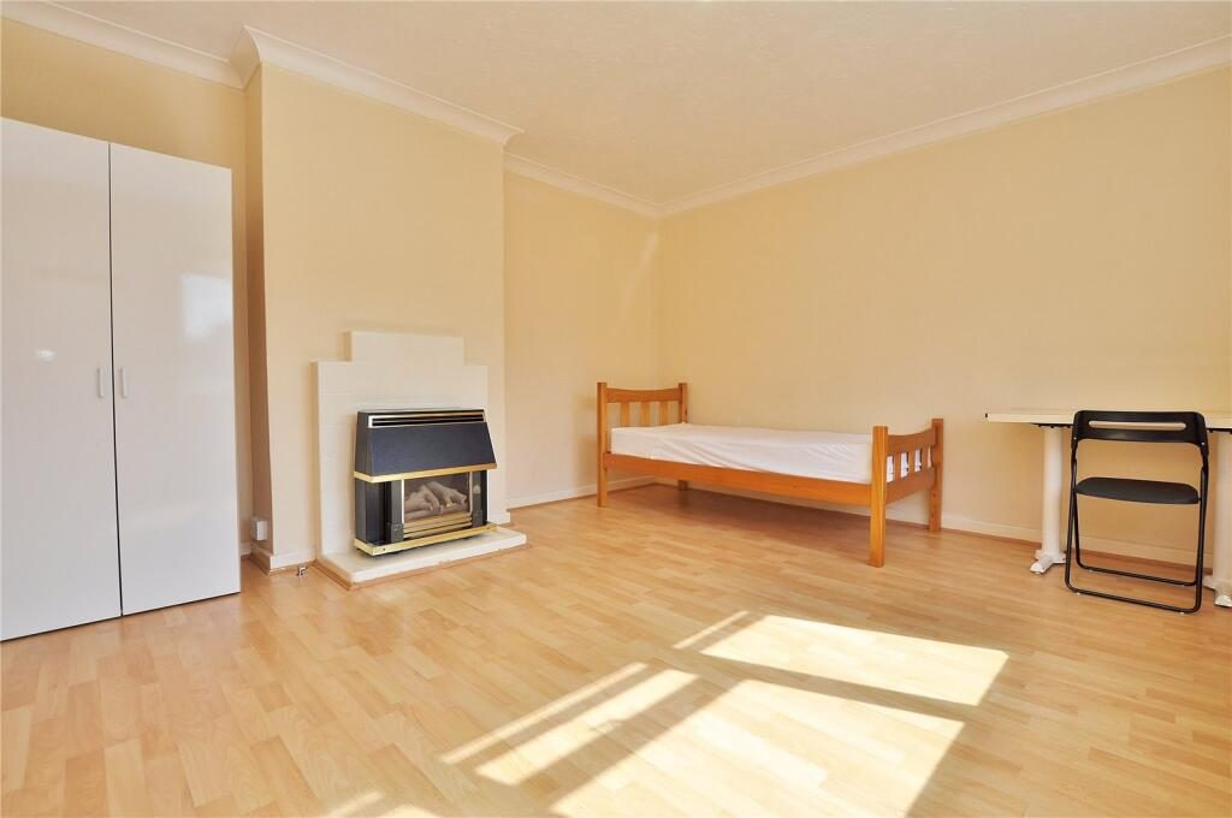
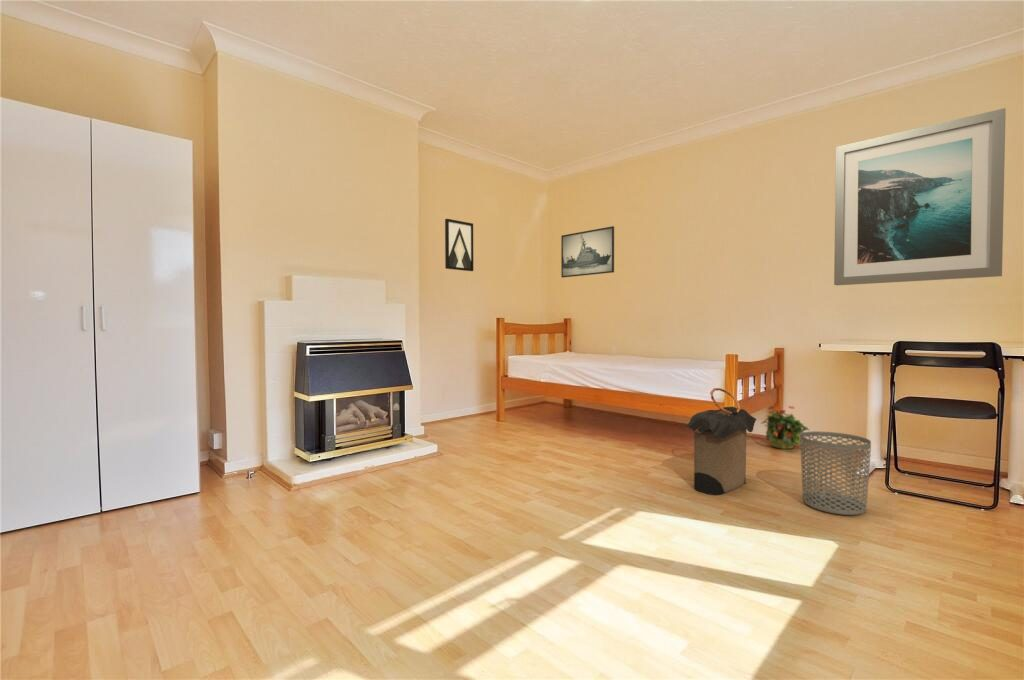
+ waste bin [799,430,872,516]
+ laundry hamper [682,387,757,496]
+ wall art [833,107,1007,286]
+ wall art [444,218,474,272]
+ potted plant [760,405,810,450]
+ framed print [560,225,615,278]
